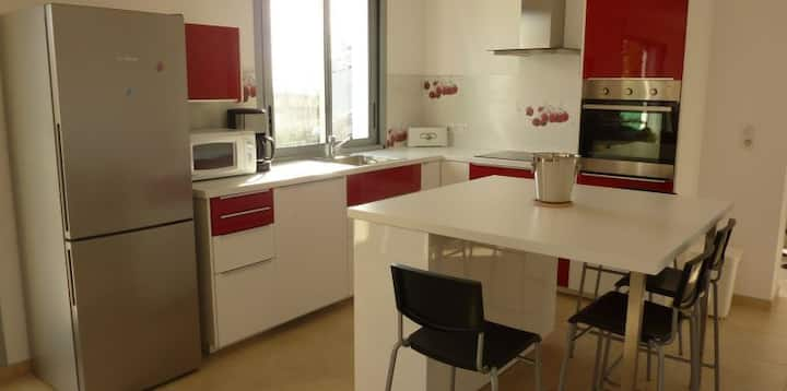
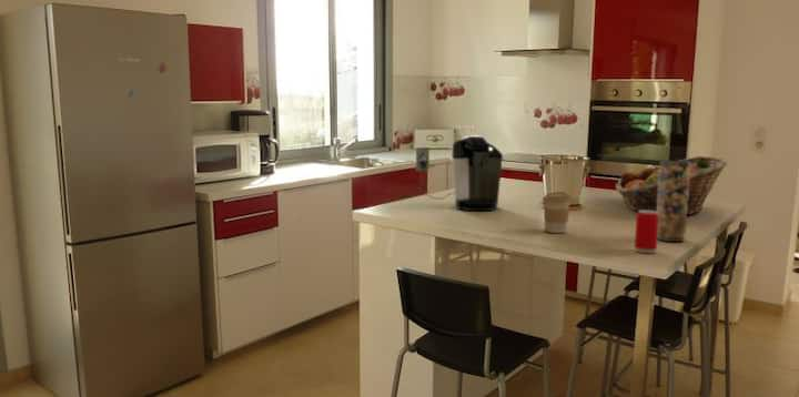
+ beverage can [634,210,659,254]
+ fruit basket [615,155,730,215]
+ vase [657,160,690,243]
+ coffee cup [542,191,573,234]
+ coffee maker [415,134,504,212]
